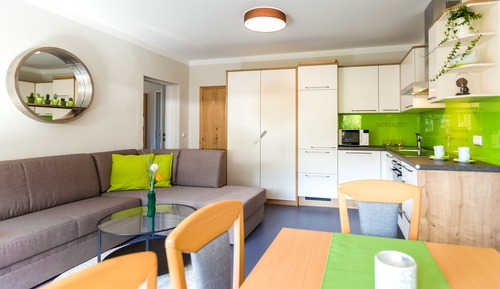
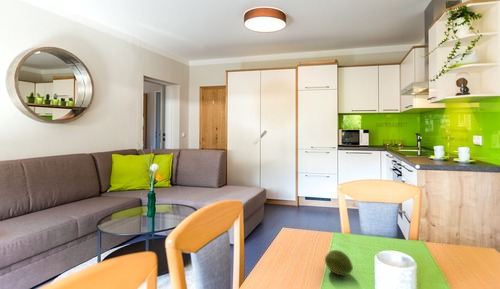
+ fruit [324,249,354,276]
